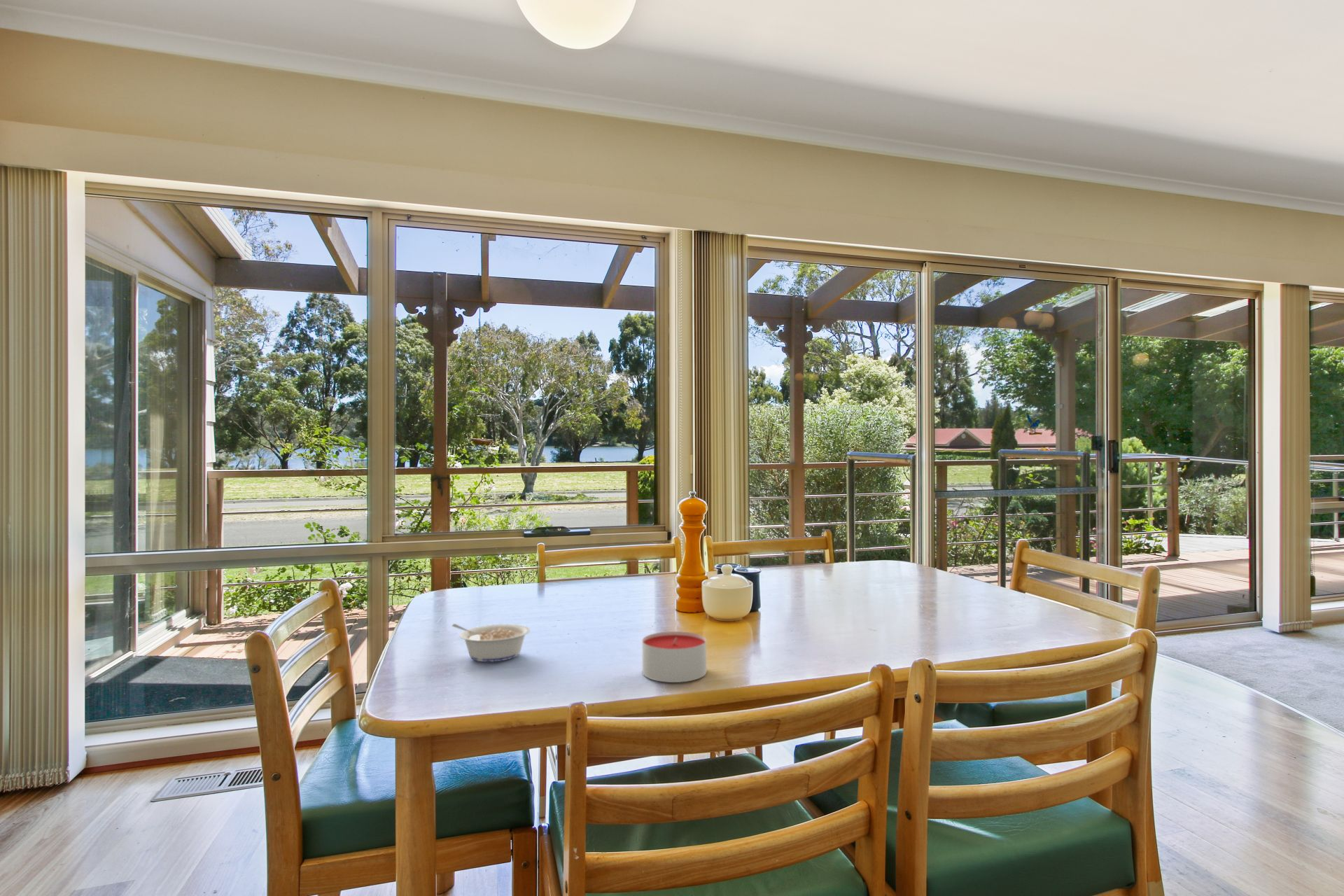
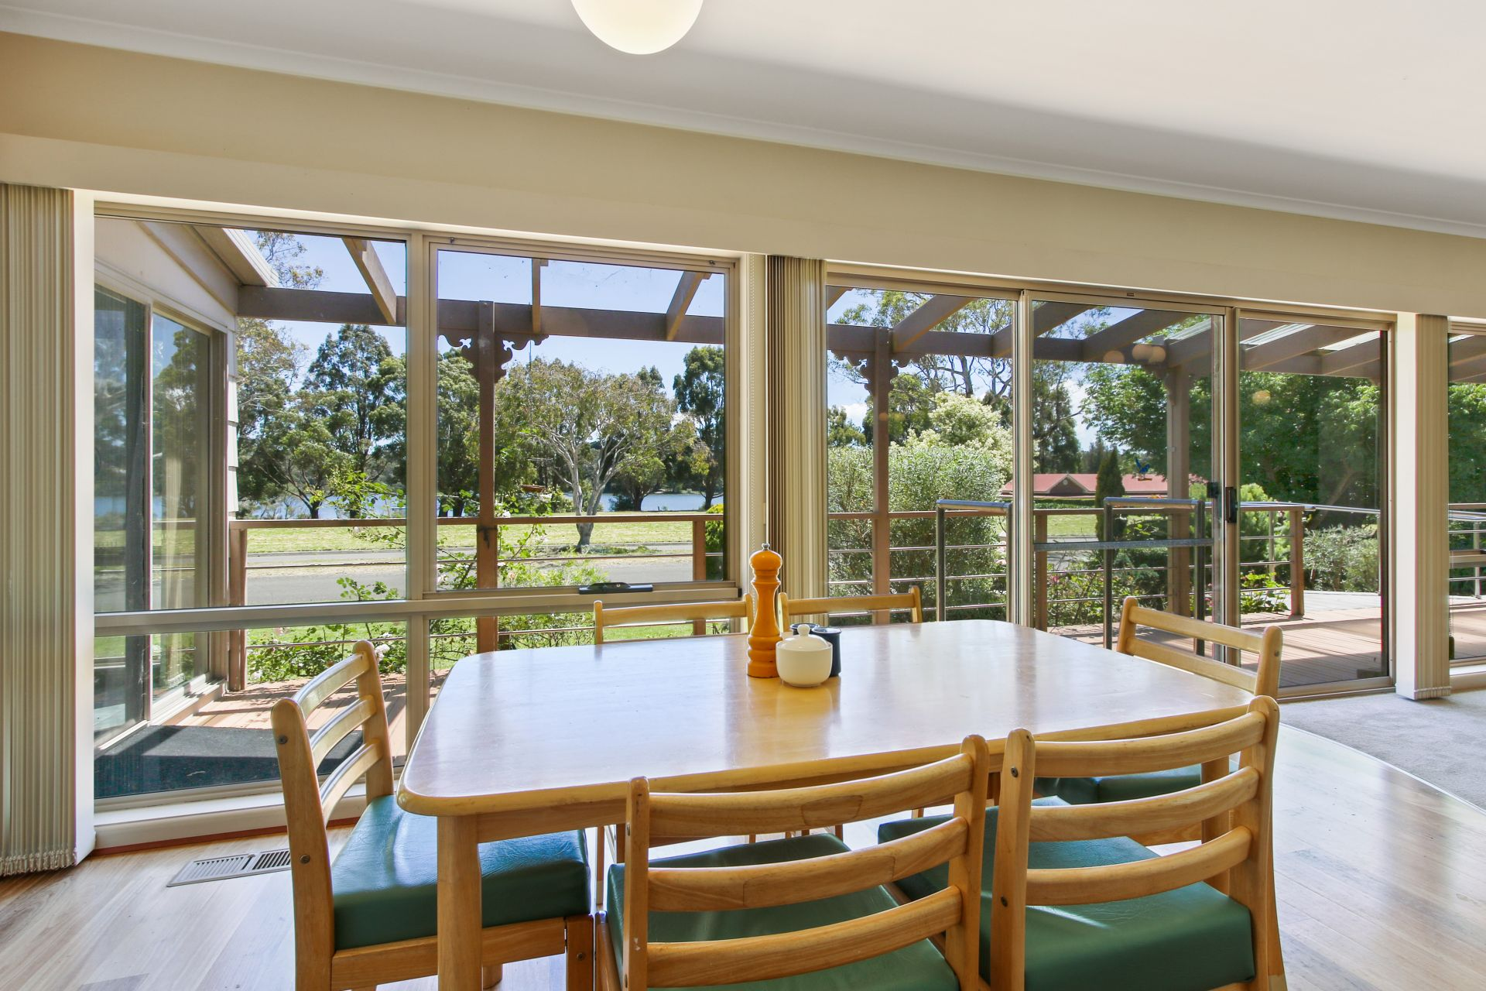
- legume [451,623,531,662]
- candle [641,631,707,683]
